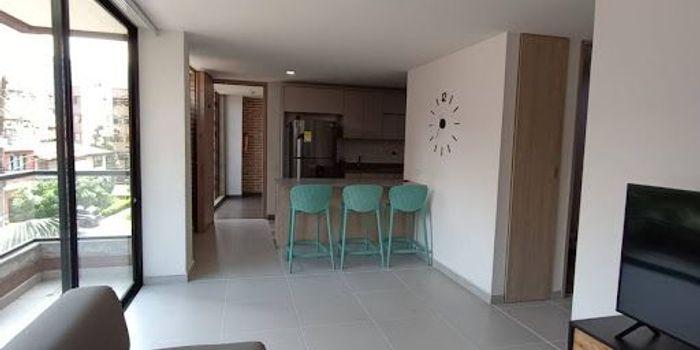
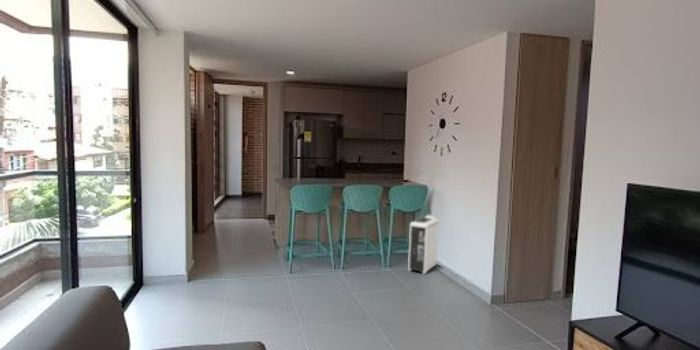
+ air purifier [407,214,439,275]
